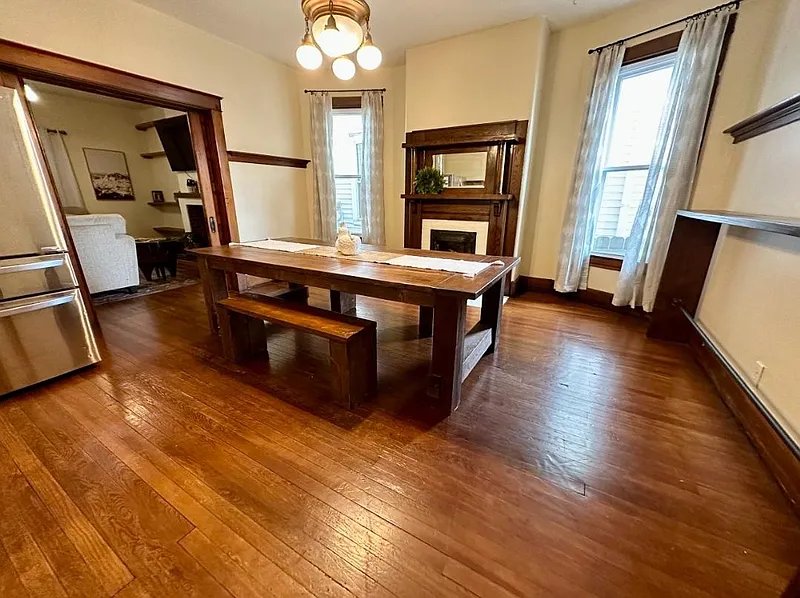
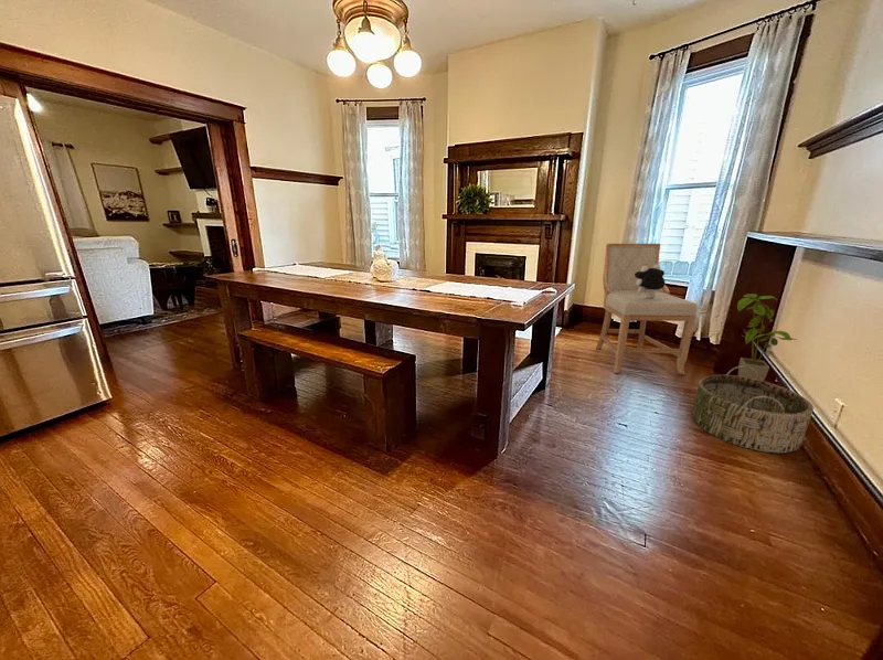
+ plush toy [632,264,667,298]
+ basket [691,365,815,454]
+ house plant [736,292,798,382]
+ bar stool [595,243,698,375]
